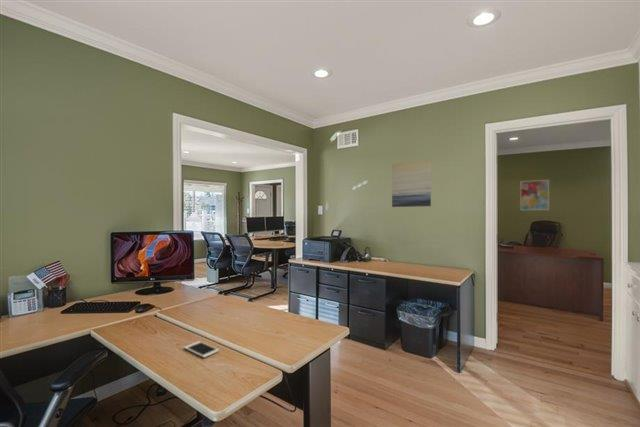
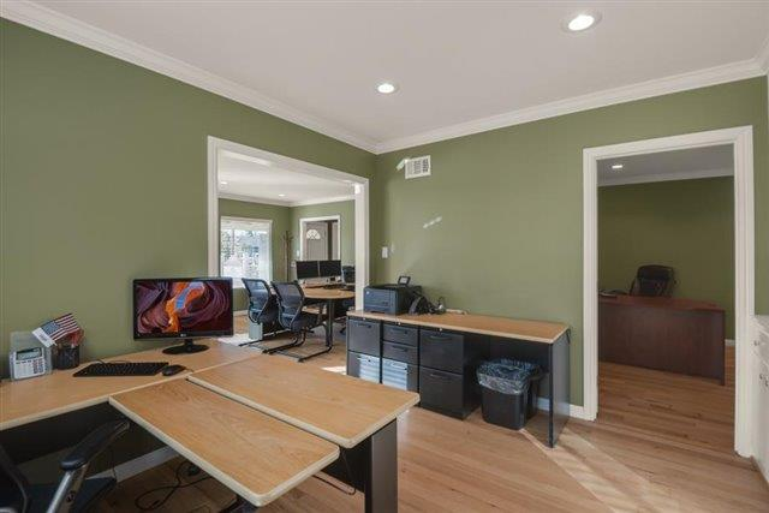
- wall art [391,158,432,208]
- cell phone [183,340,220,359]
- wall art [519,179,550,211]
